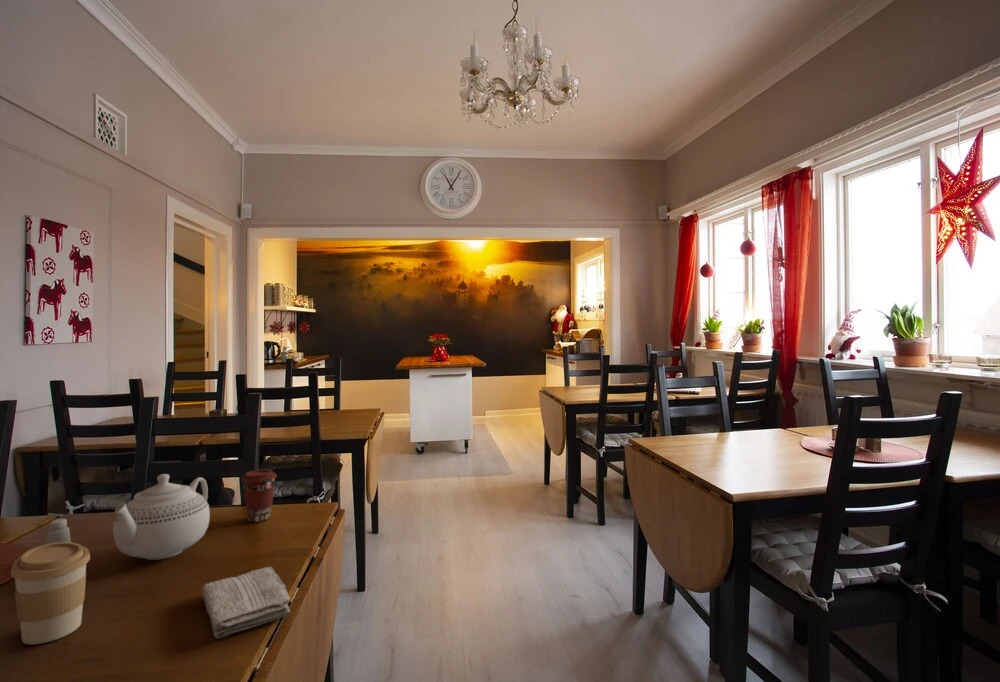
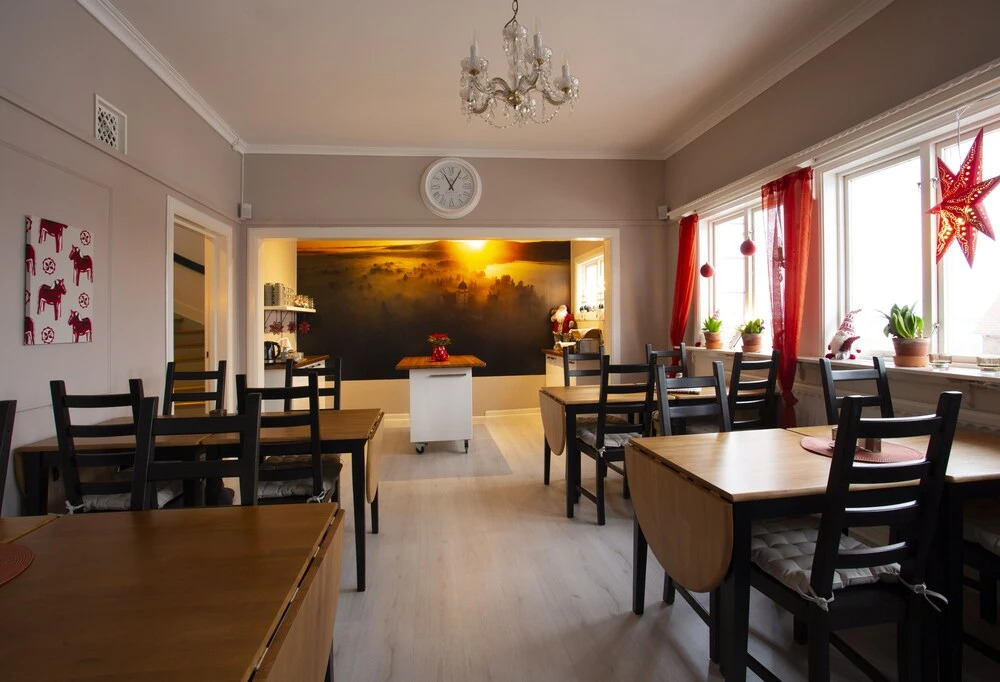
- saltshaker [45,518,72,545]
- teapot [112,473,211,561]
- coffee cup [10,541,91,645]
- washcloth [200,566,291,639]
- coffee cup [240,468,278,523]
